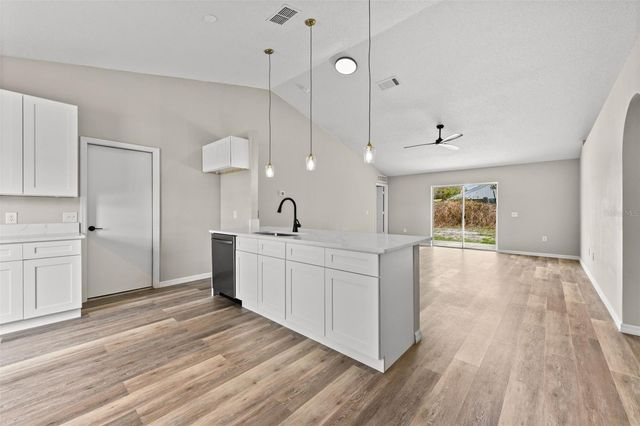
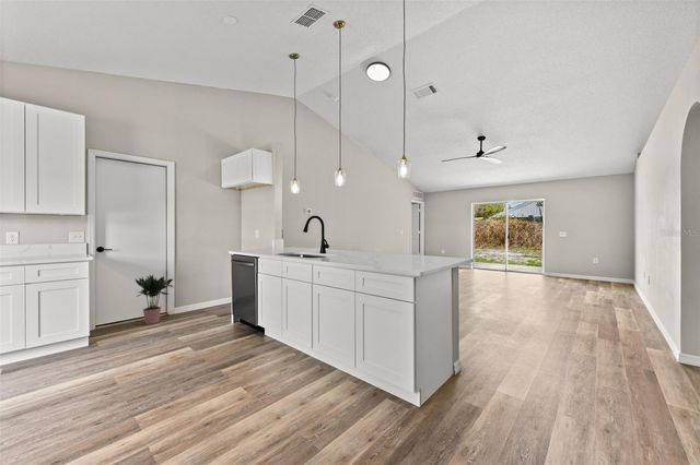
+ potted plant [135,274,174,325]
